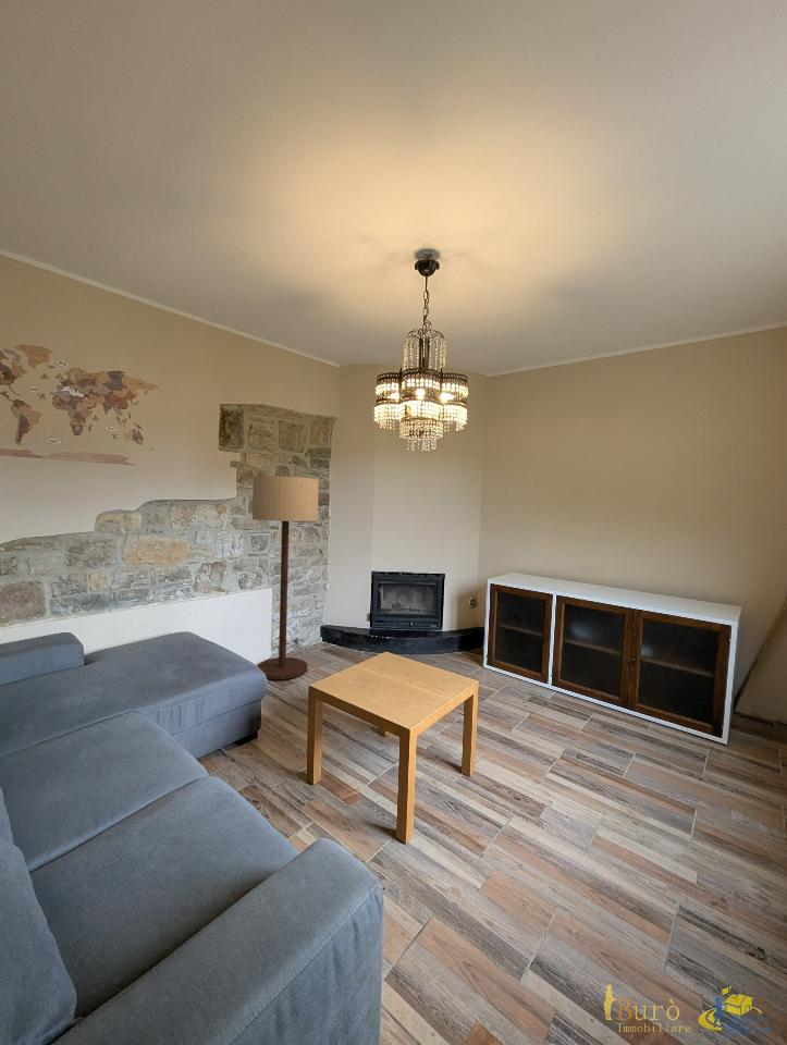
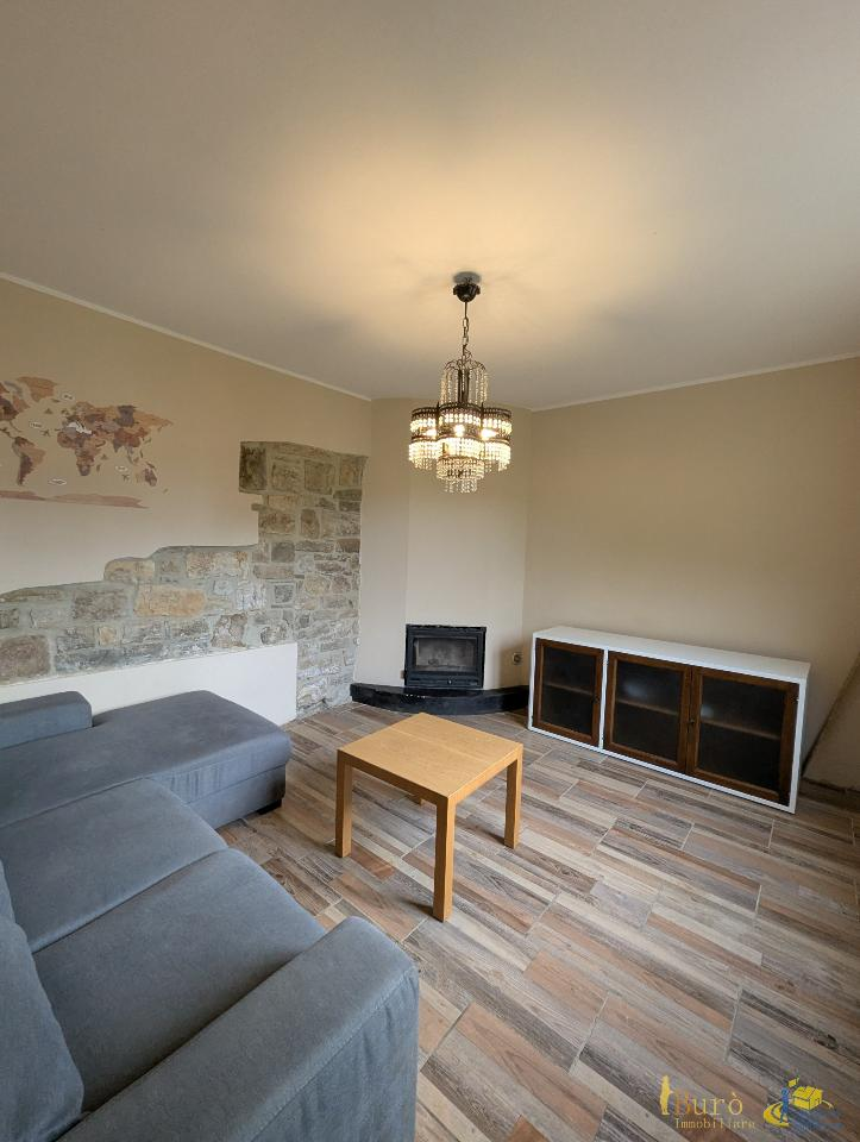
- floor lamp [251,475,320,680]
